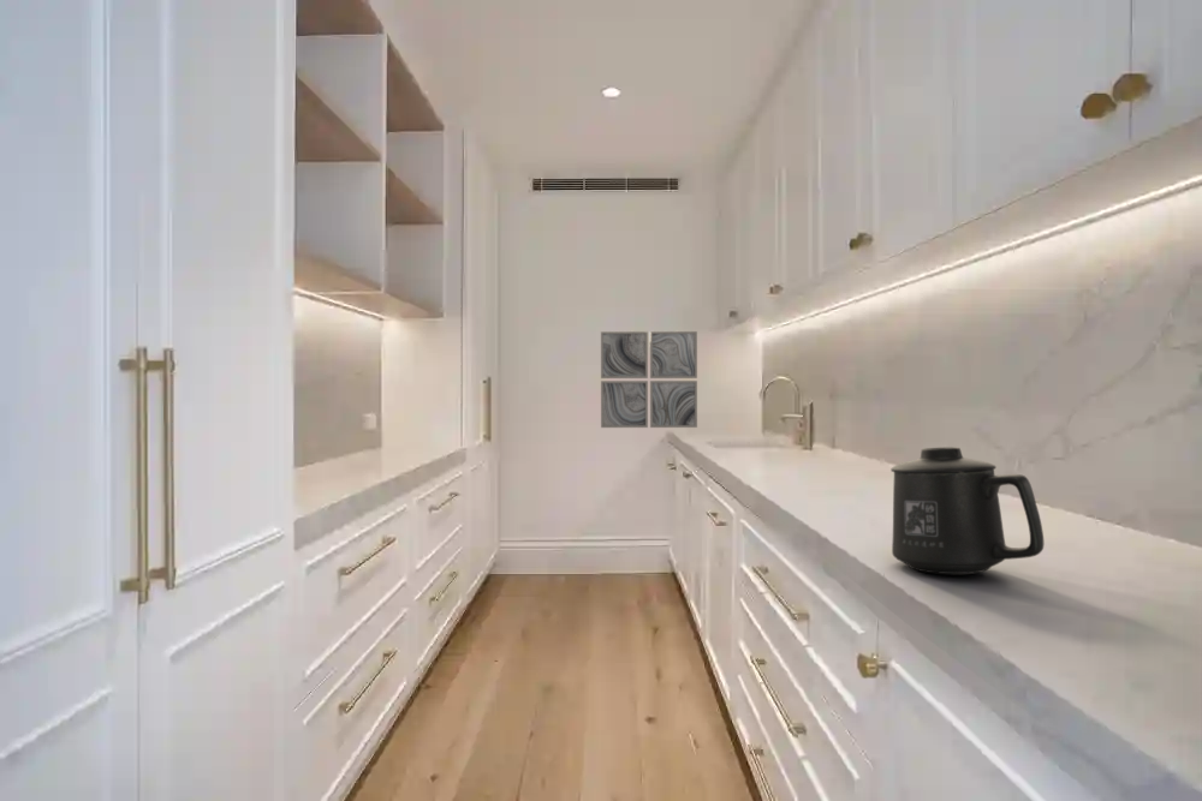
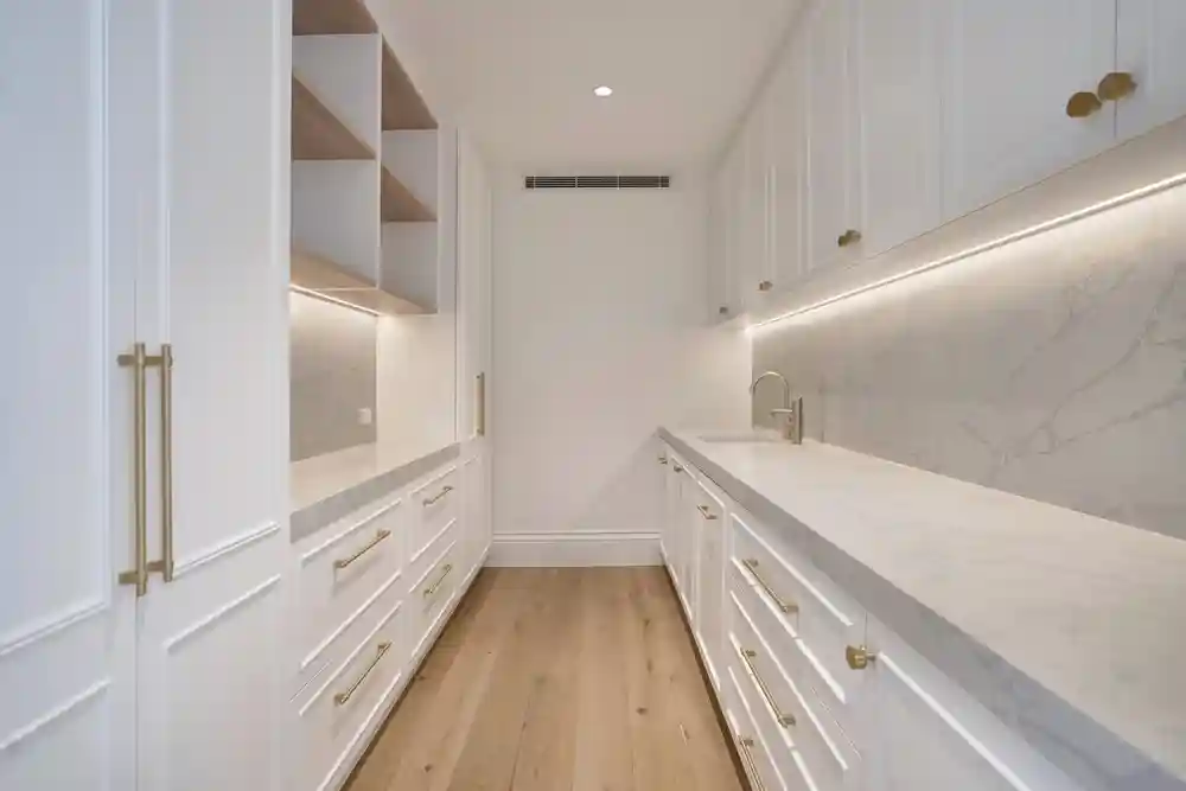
- wall art [600,330,698,429]
- mug [889,446,1045,575]
